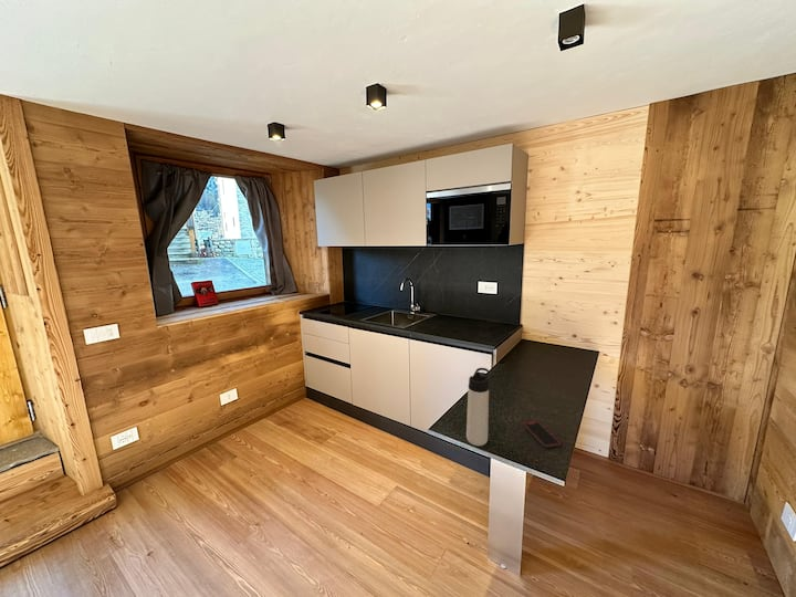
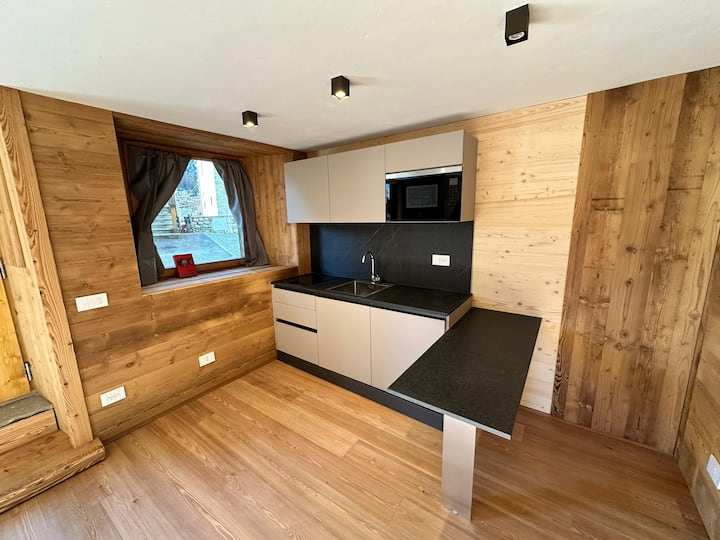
- smartphone [523,420,562,449]
- thermos bottle [465,367,490,447]
